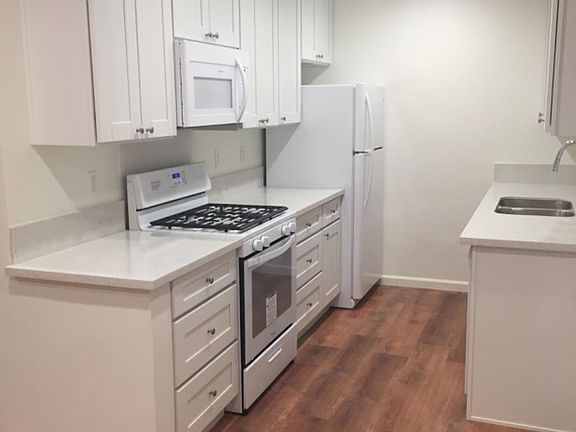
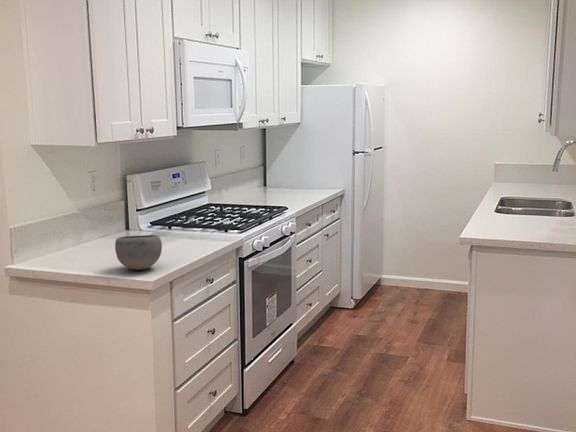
+ bowl [114,234,163,271]
